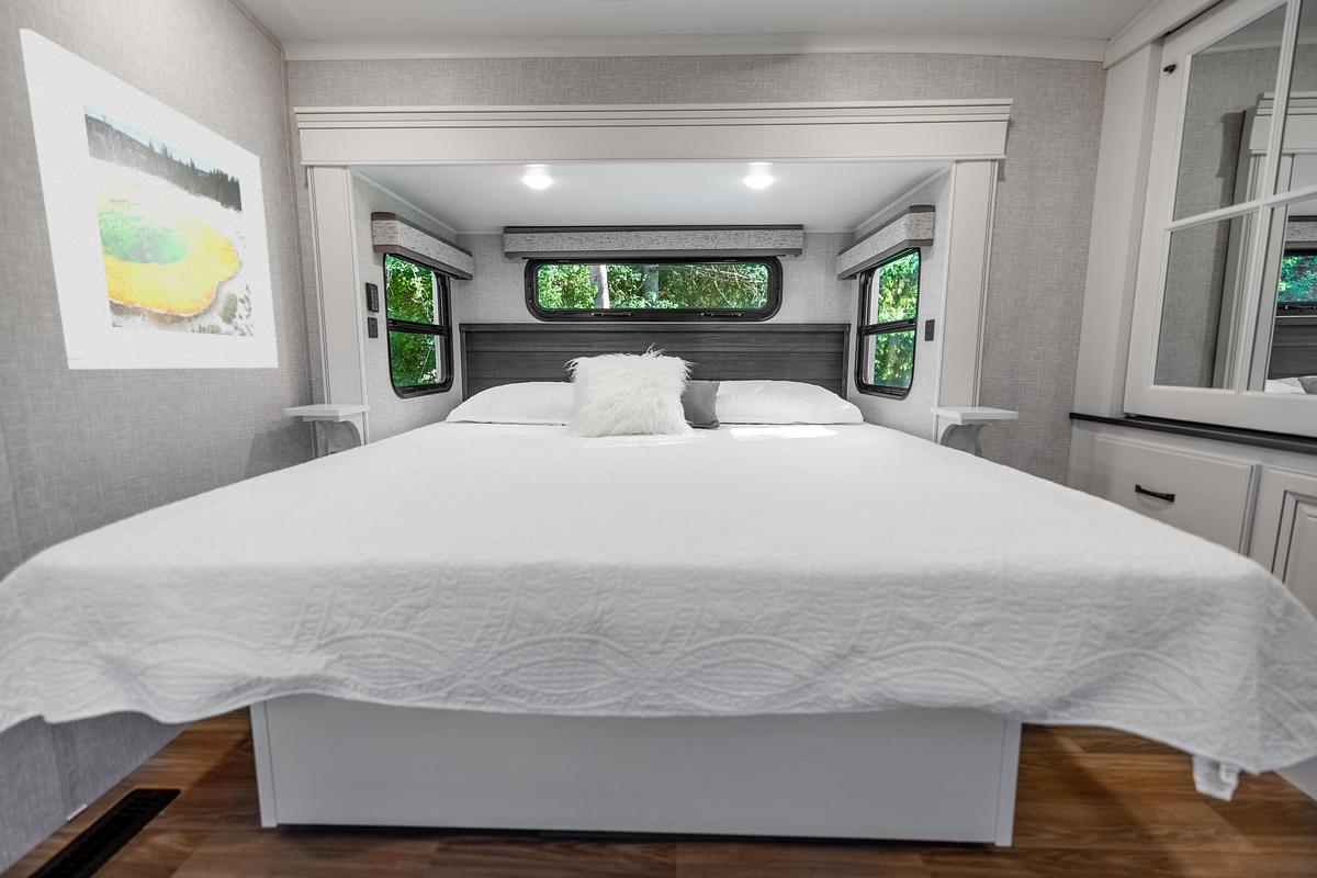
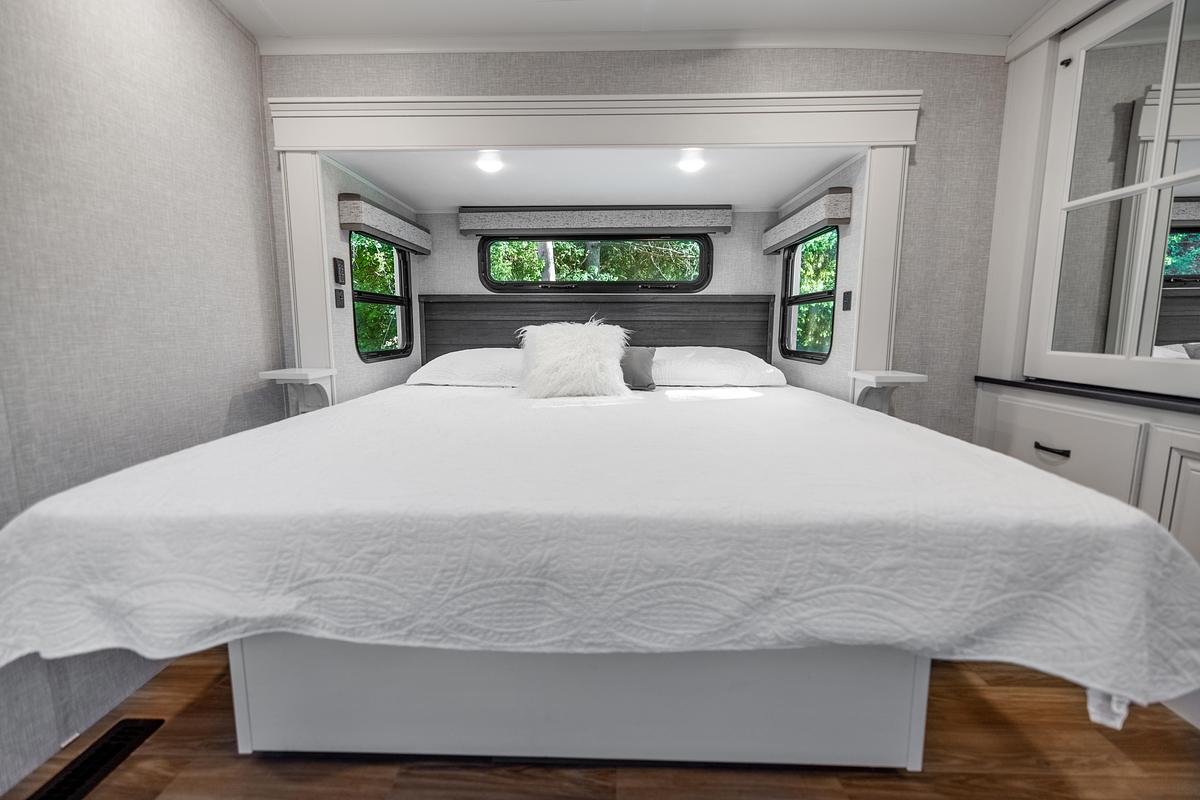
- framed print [19,29,280,371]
